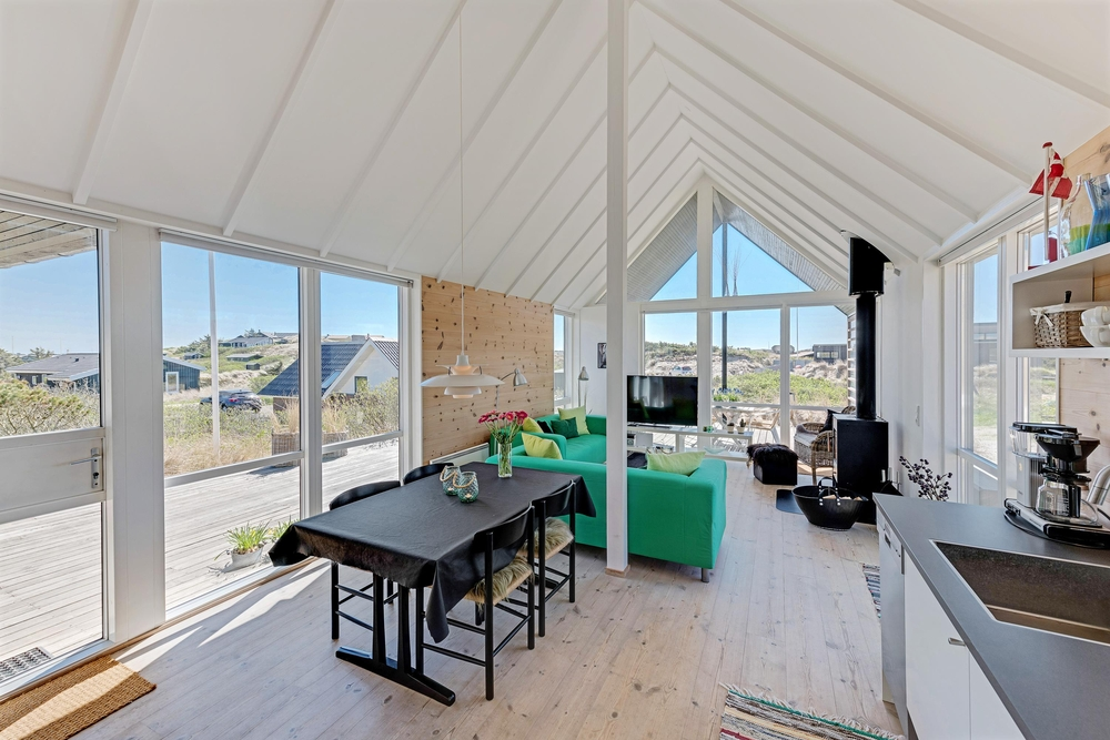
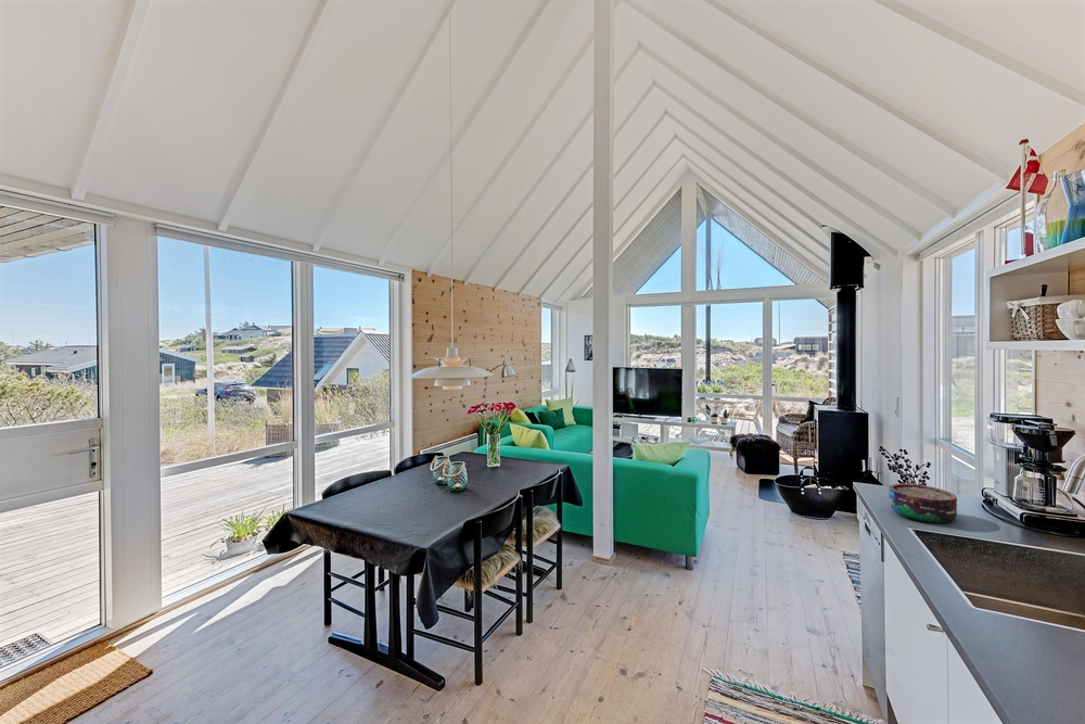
+ bowl [888,483,958,524]
